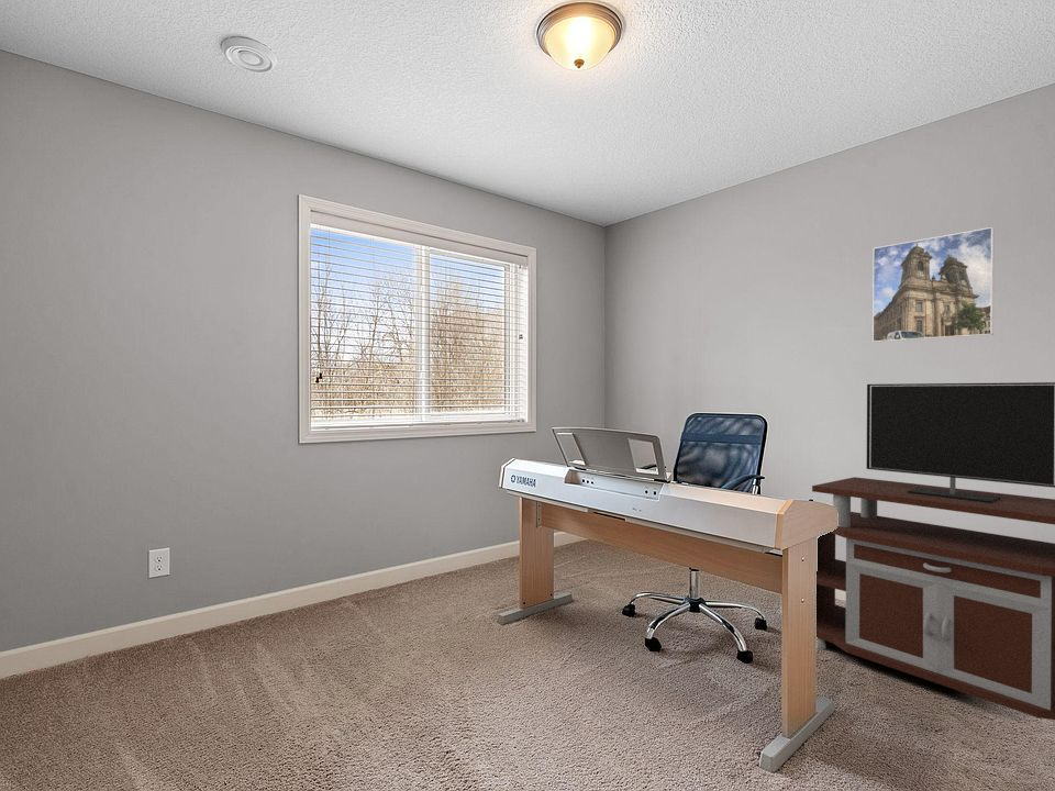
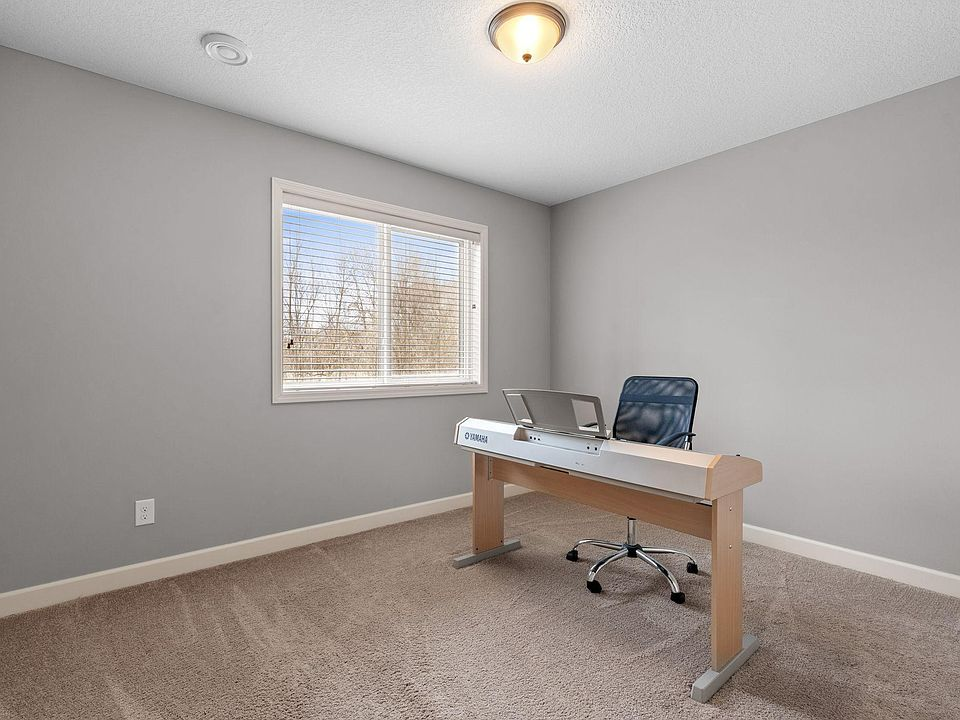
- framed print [871,226,995,343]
- tv stand [811,381,1055,721]
